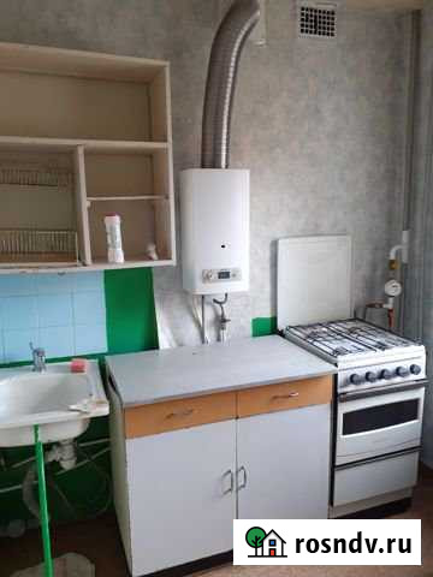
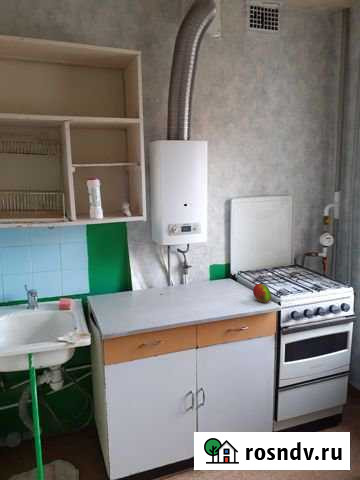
+ fruit [252,283,272,304]
